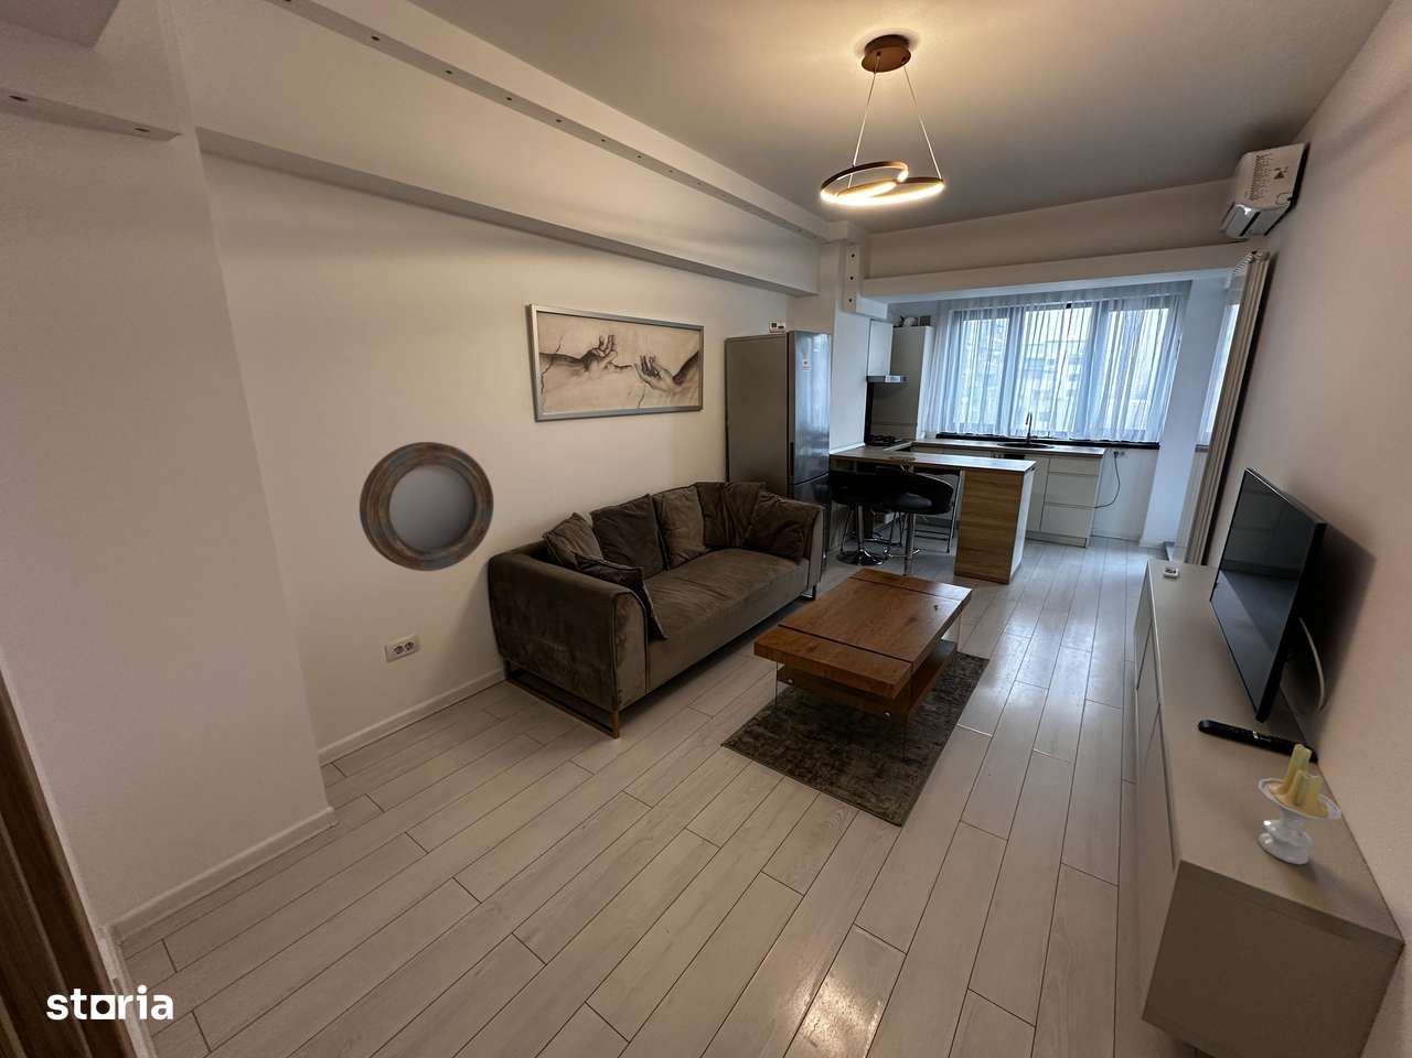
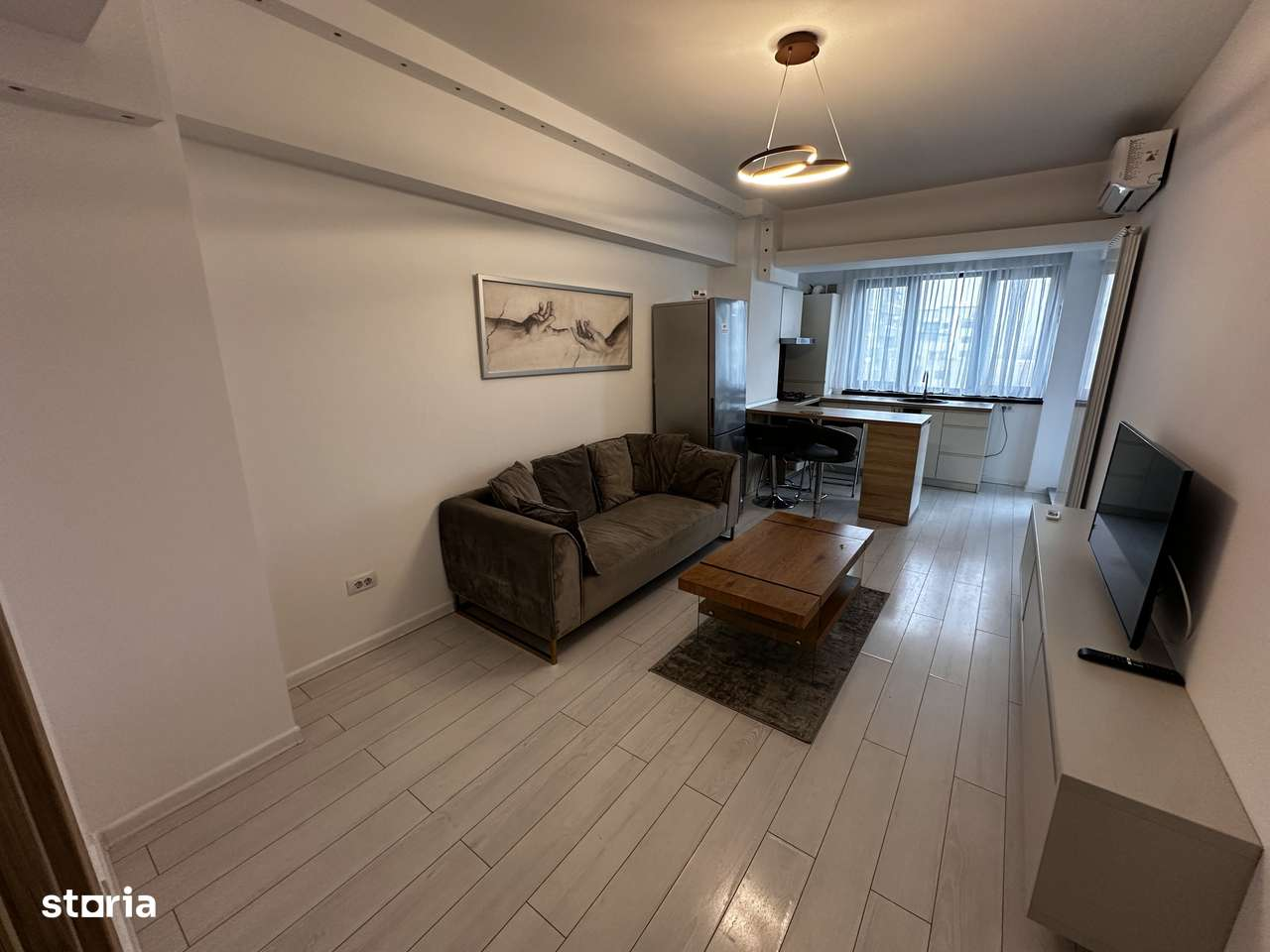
- candle [1256,742,1342,865]
- home mirror [358,441,495,572]
